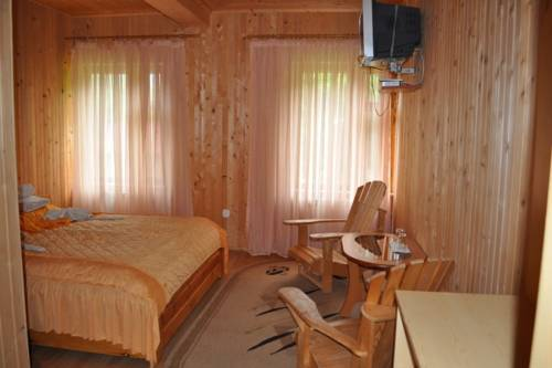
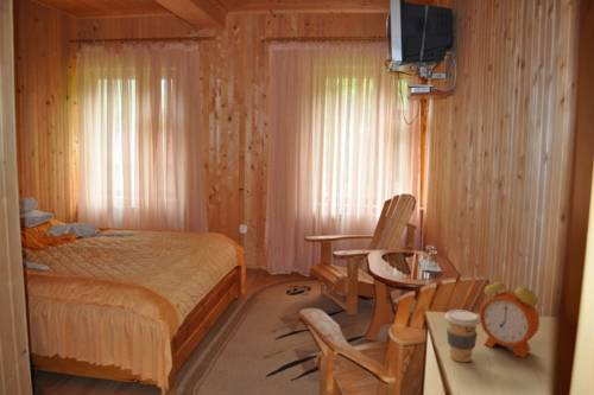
+ coffee cup [443,308,481,363]
+ alarm clock [479,270,541,358]
